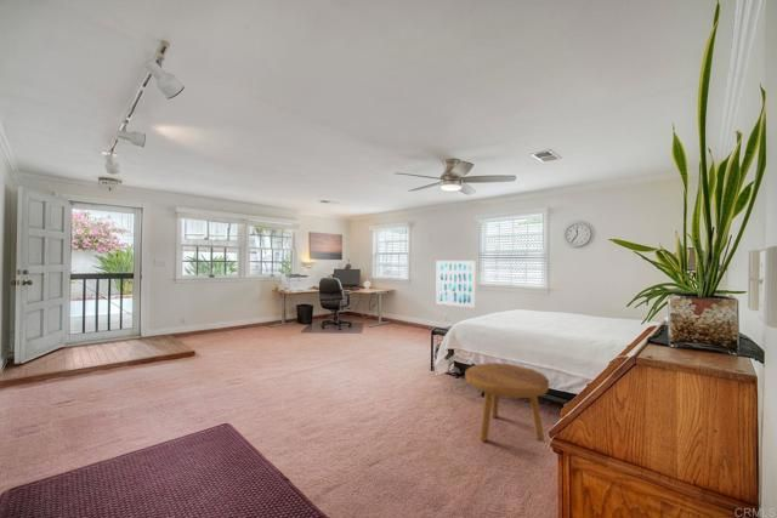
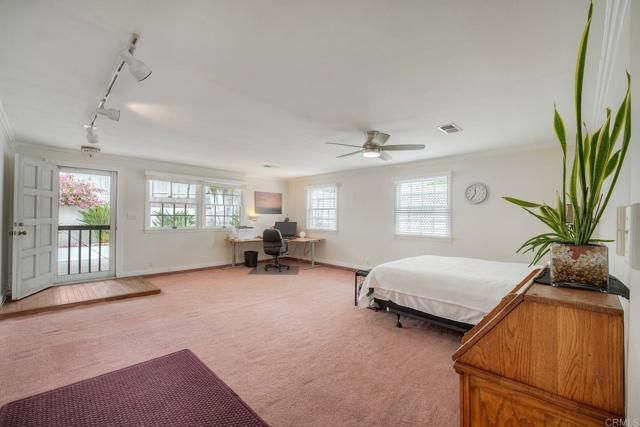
- wall art [435,260,476,309]
- footstool [464,362,550,443]
